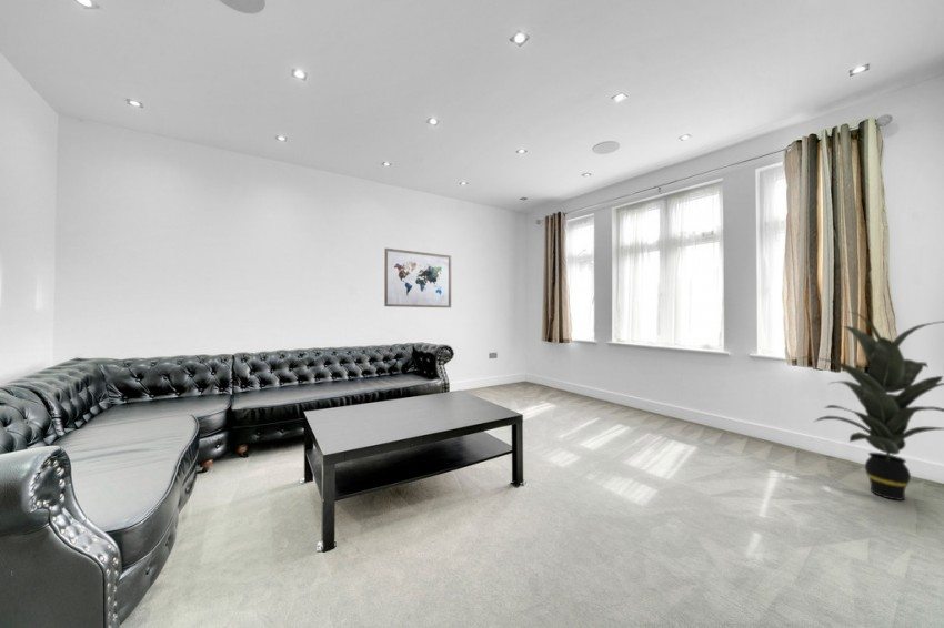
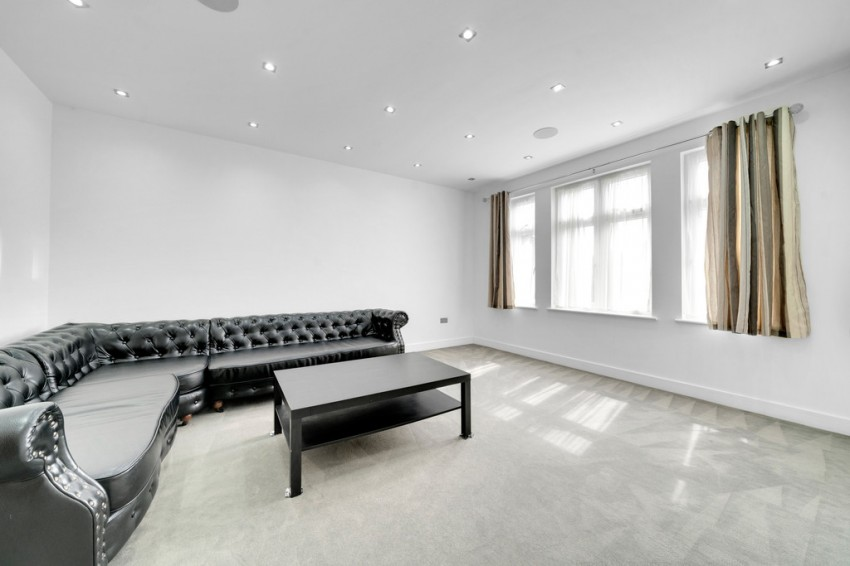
- indoor plant [800,311,944,502]
- wall art [383,247,452,308]
